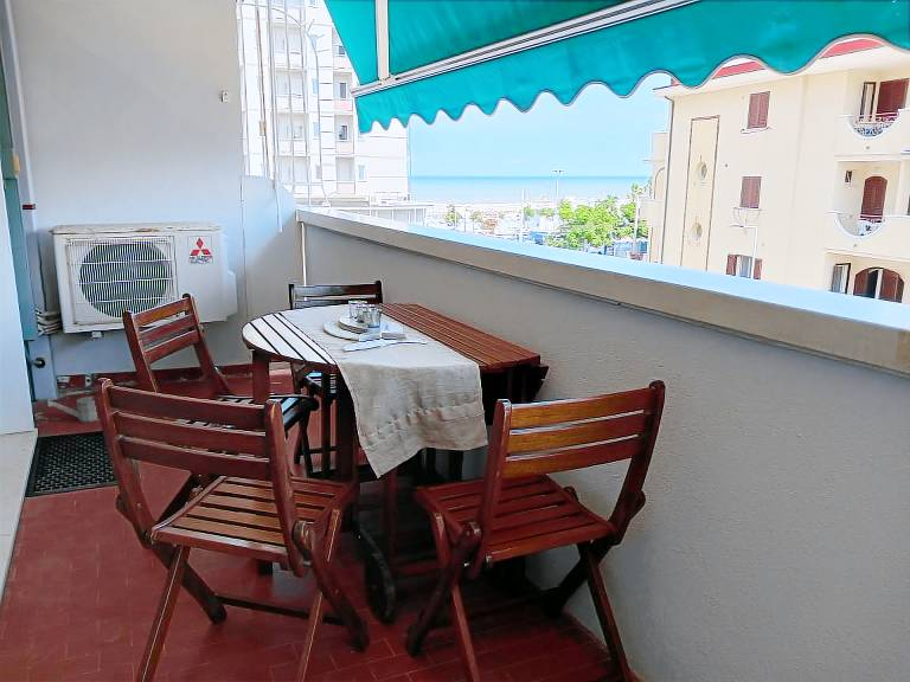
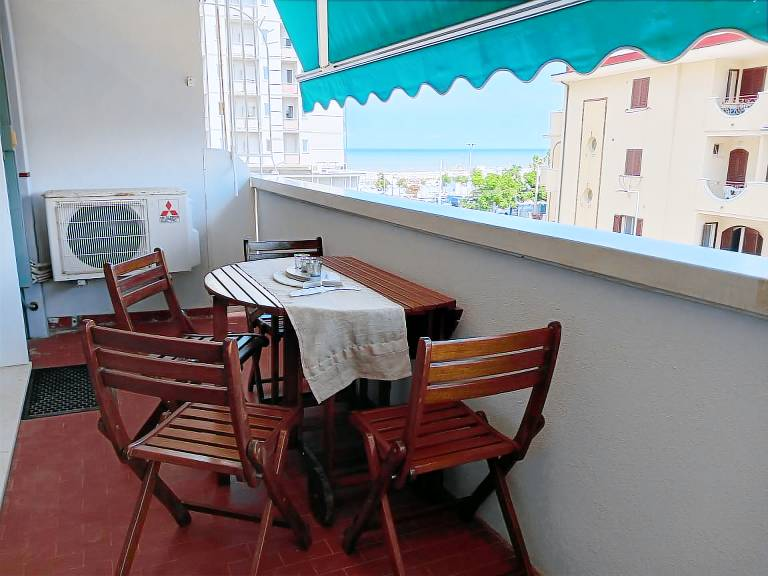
- watering can [46,395,100,424]
